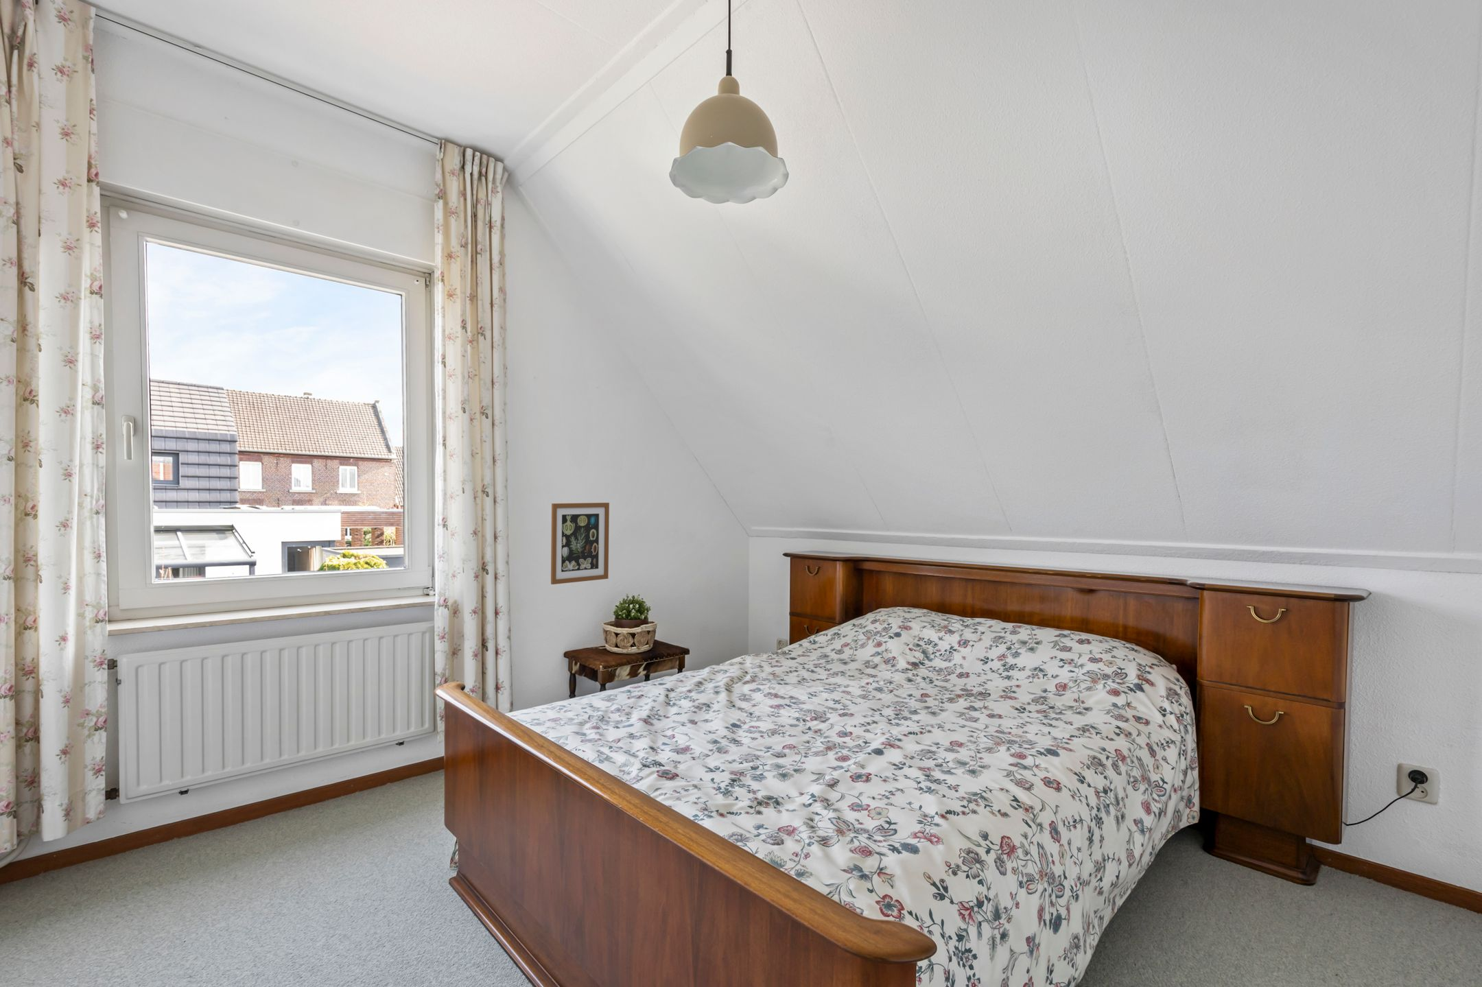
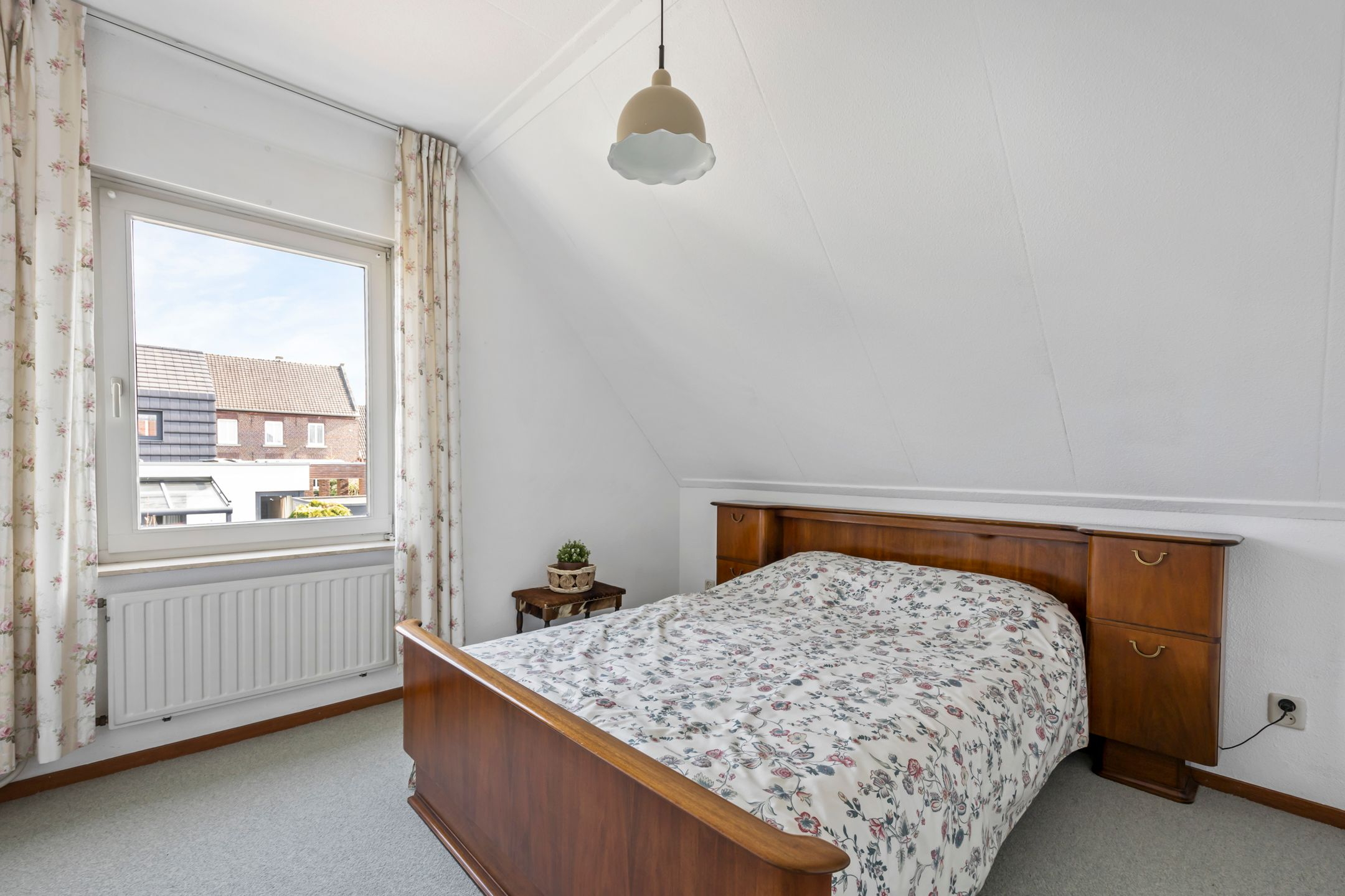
- wall art [550,502,610,585]
